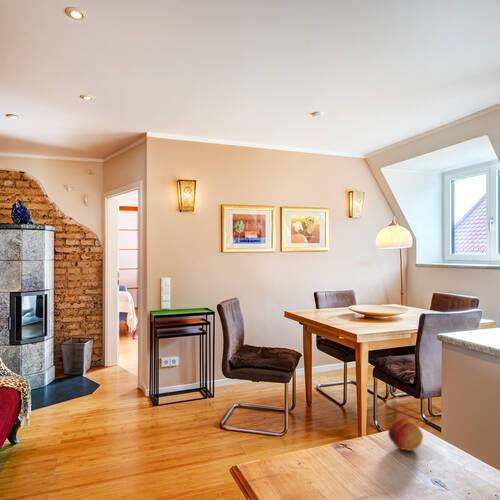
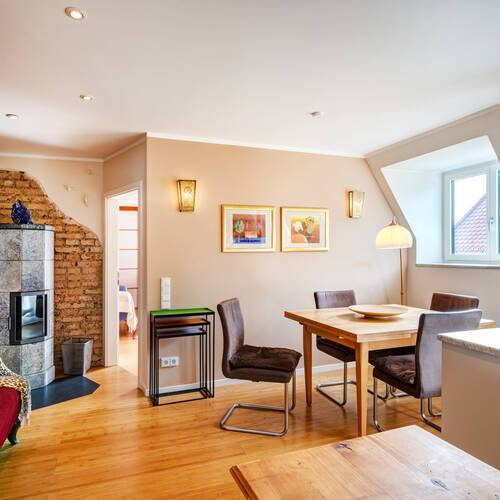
- fruit [387,416,424,452]
